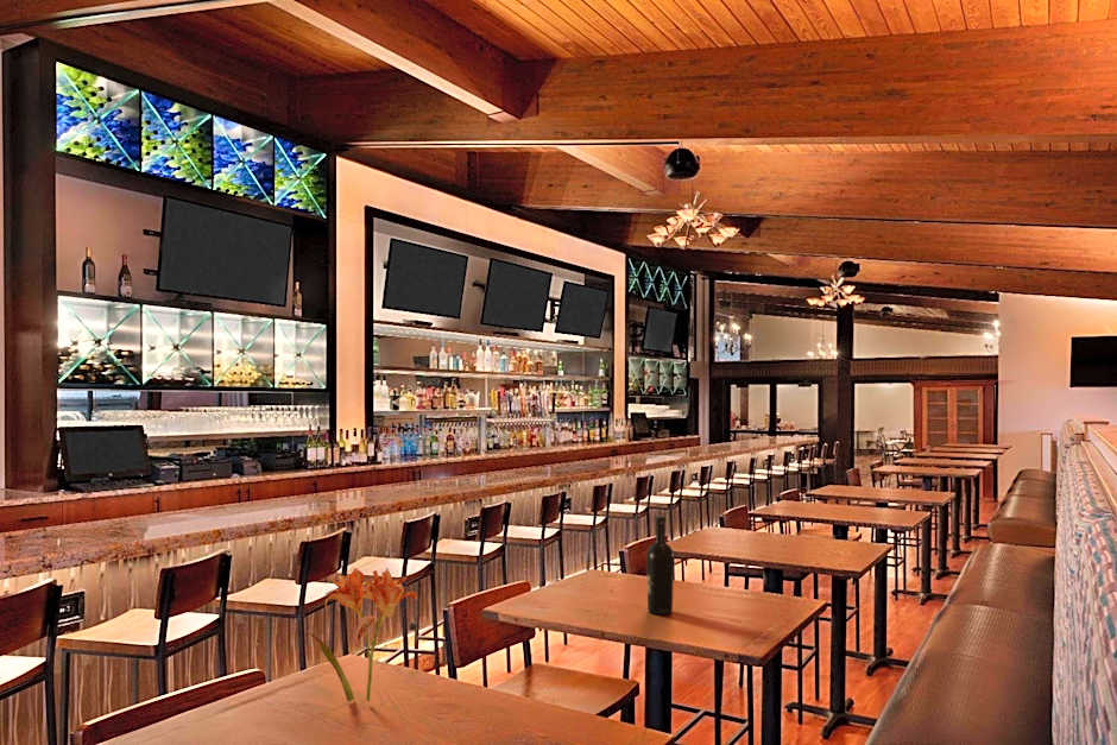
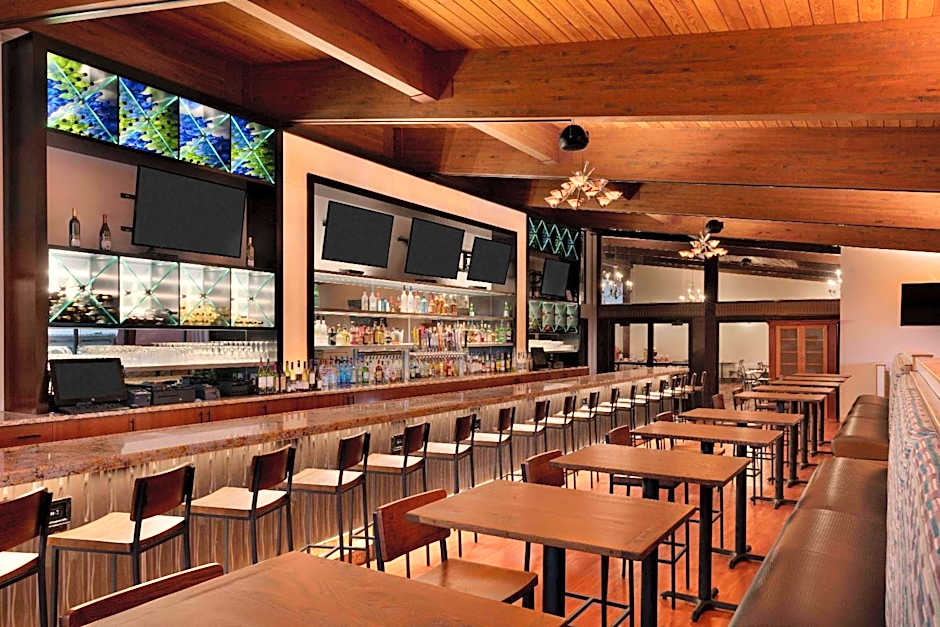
- wine bottle [645,514,675,615]
- flower [307,566,418,702]
